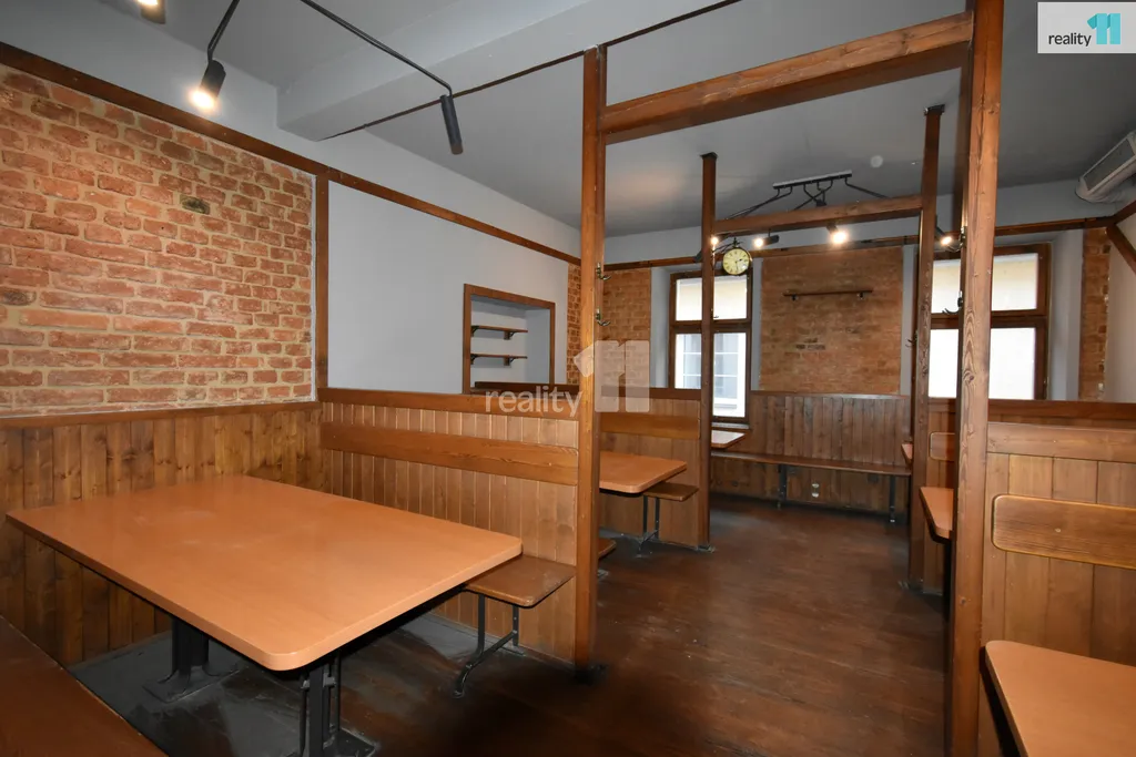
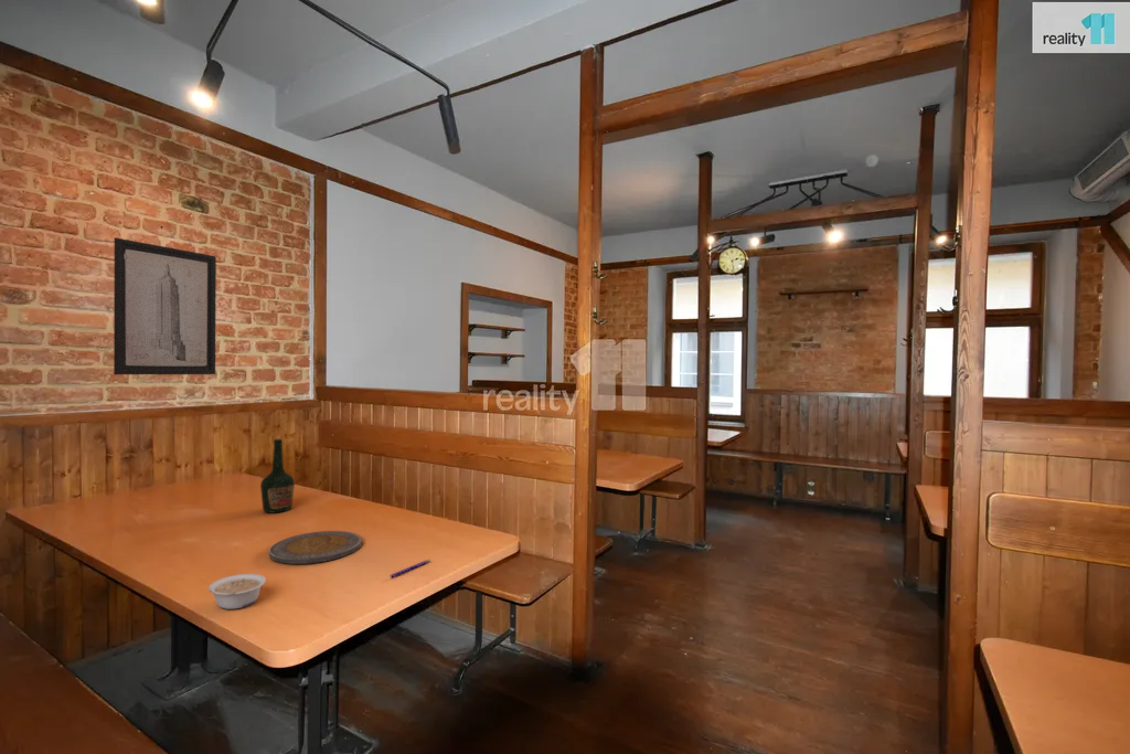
+ plate [268,530,363,565]
+ wall art [113,236,217,375]
+ bottle [259,437,296,514]
+ legume [207,573,267,610]
+ pen [390,559,431,578]
